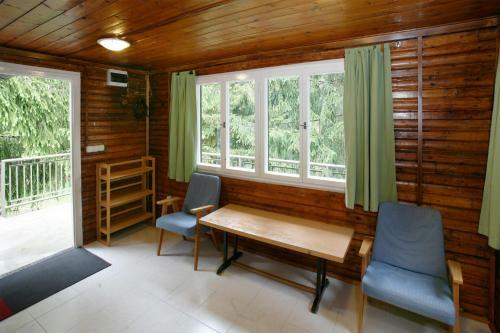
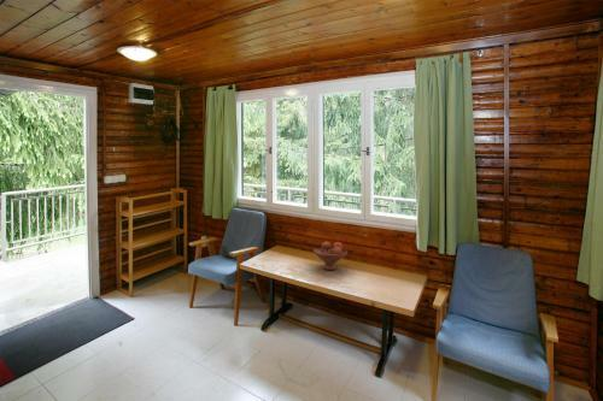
+ fruit bowl [312,241,349,271]
